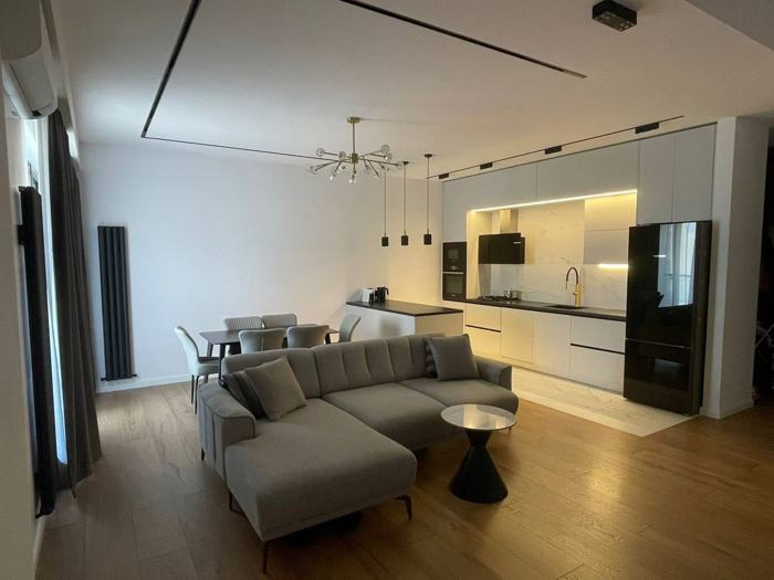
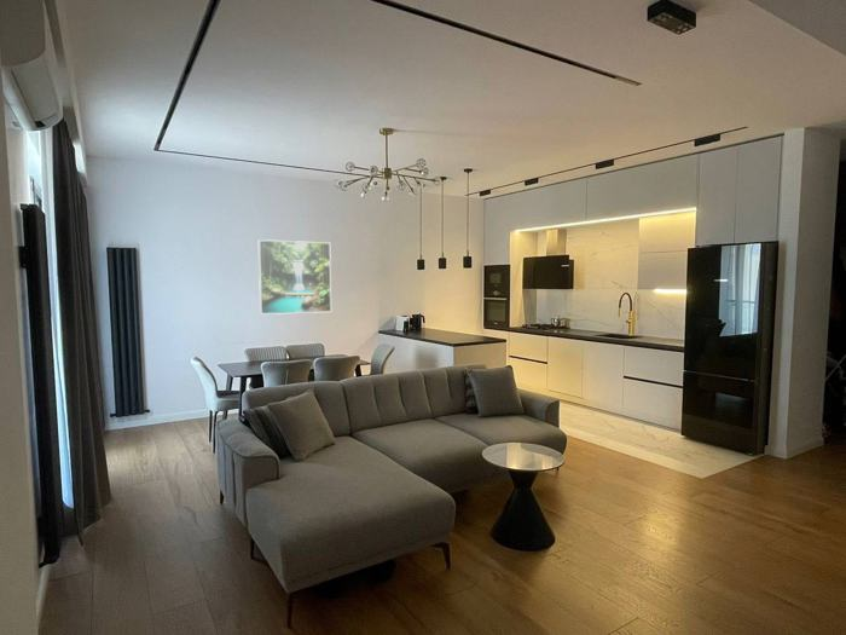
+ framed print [257,238,332,316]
